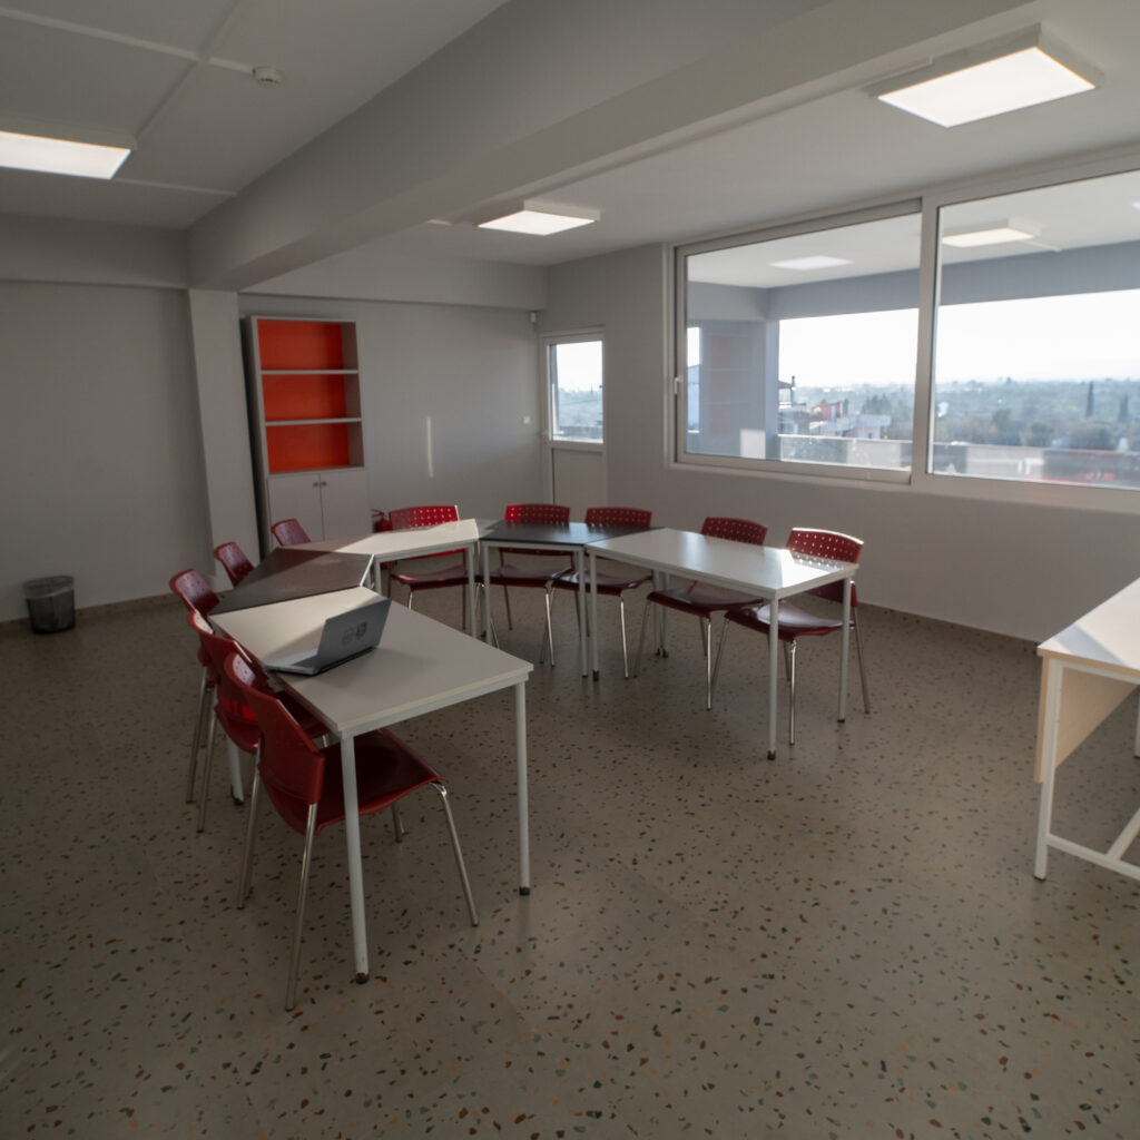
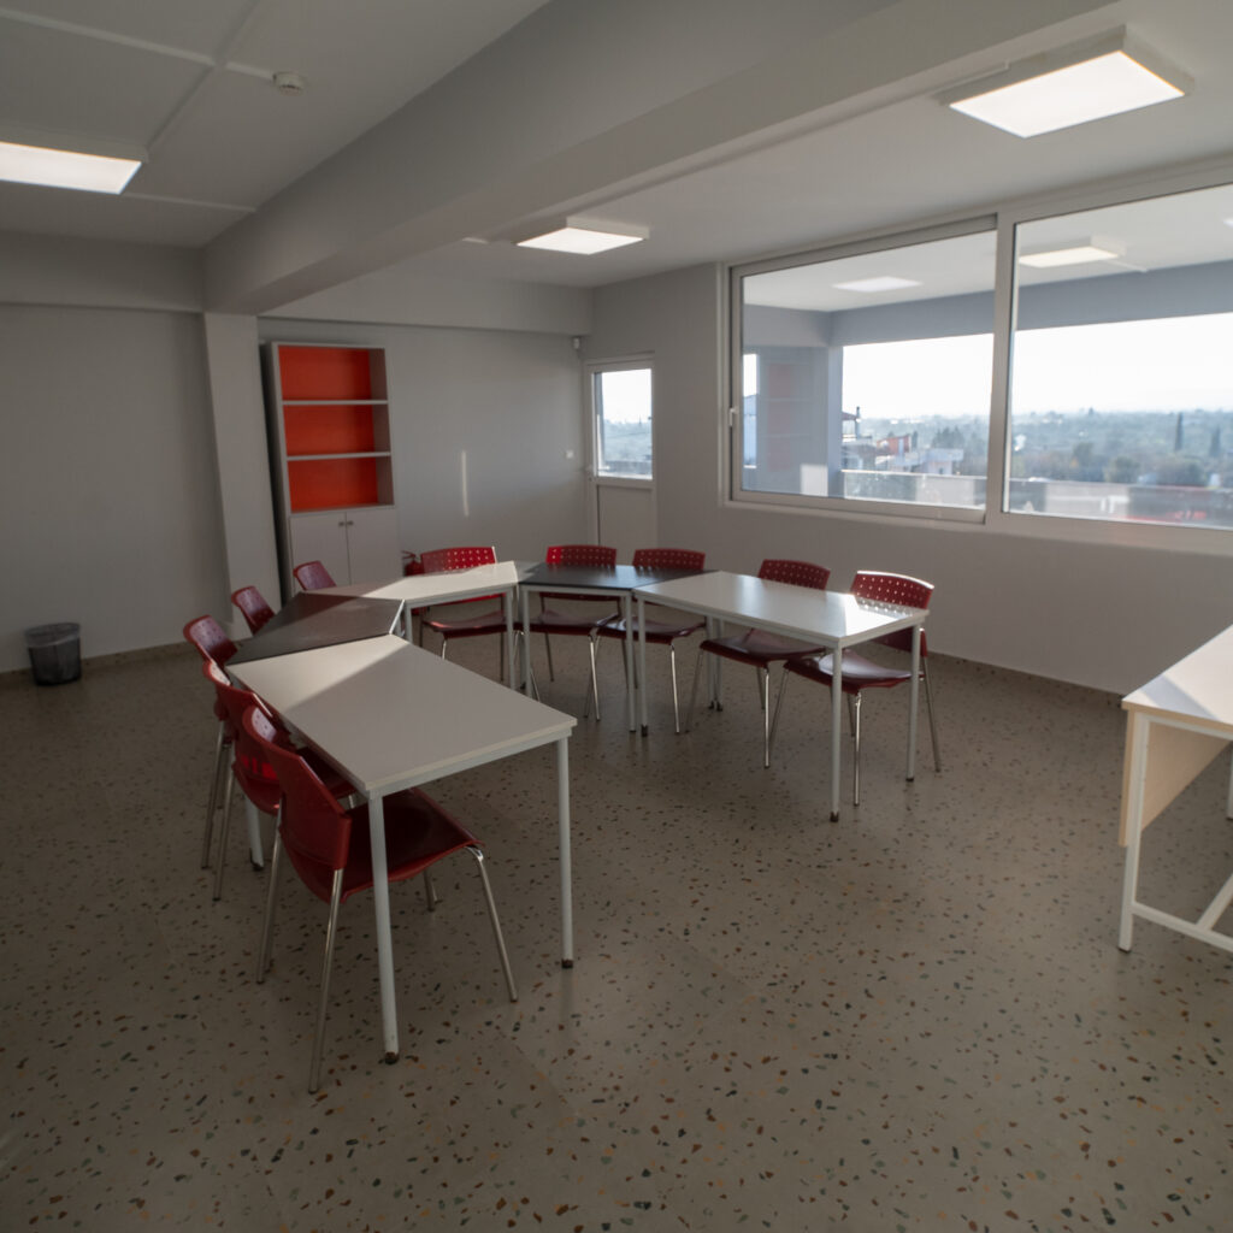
- laptop [264,596,394,676]
